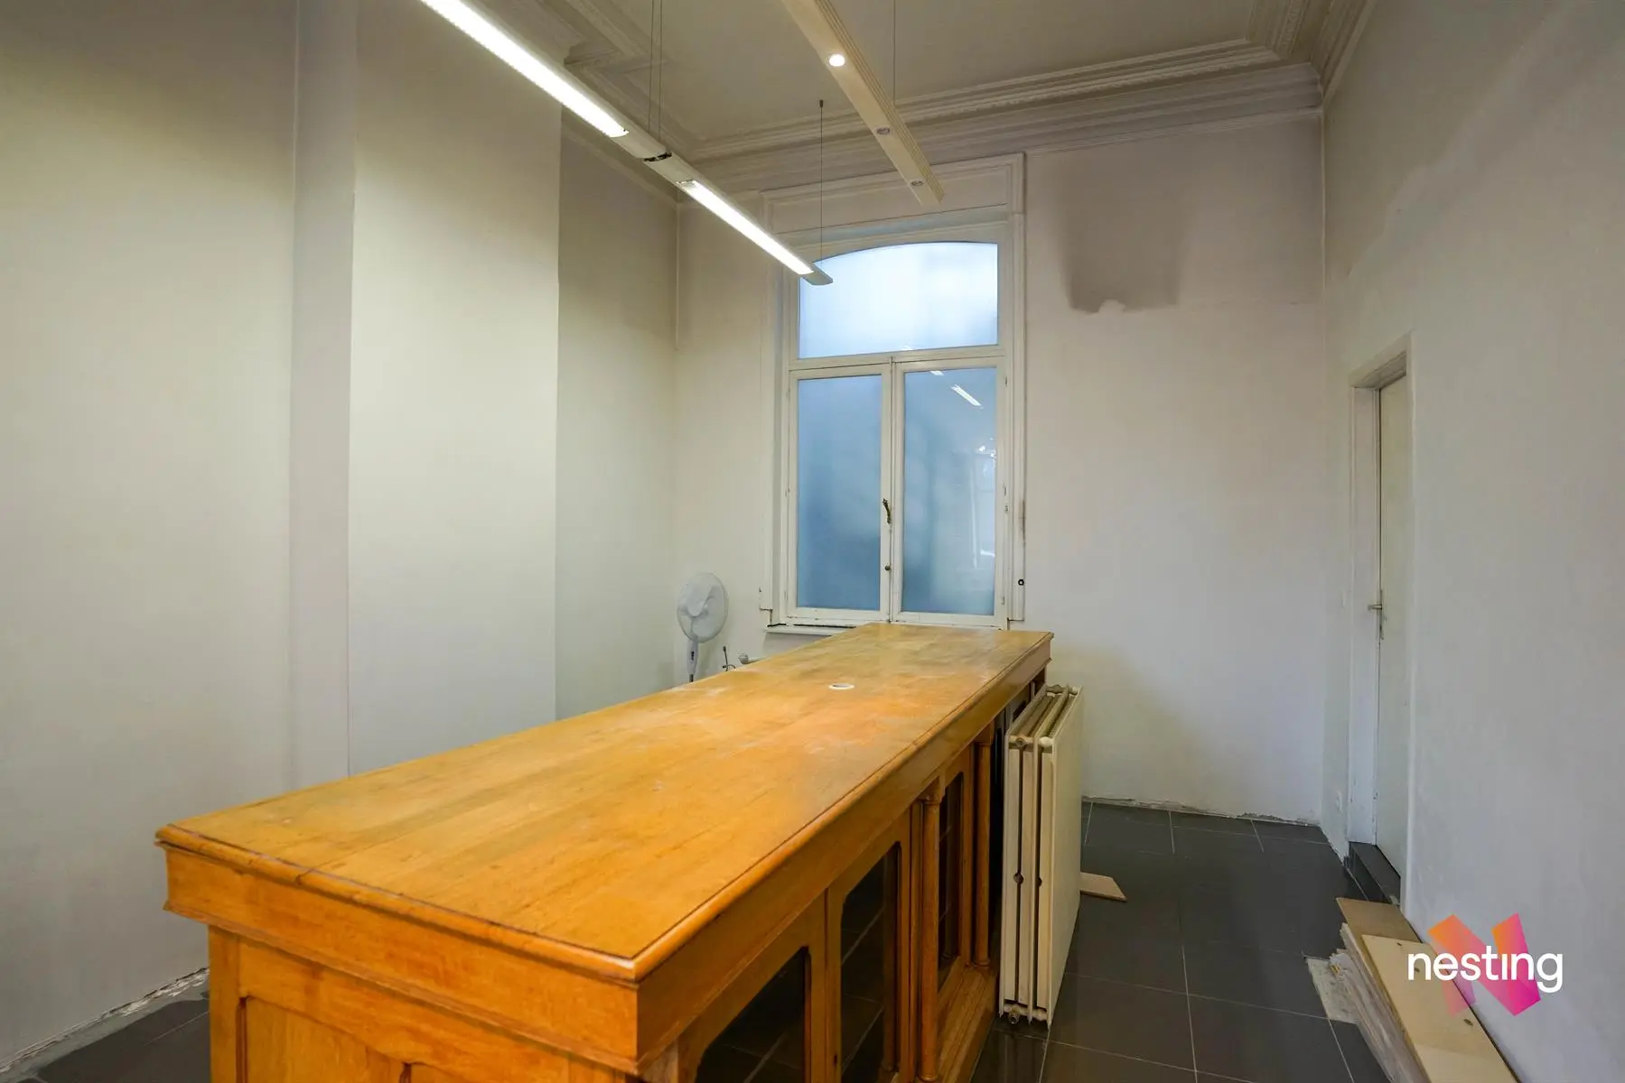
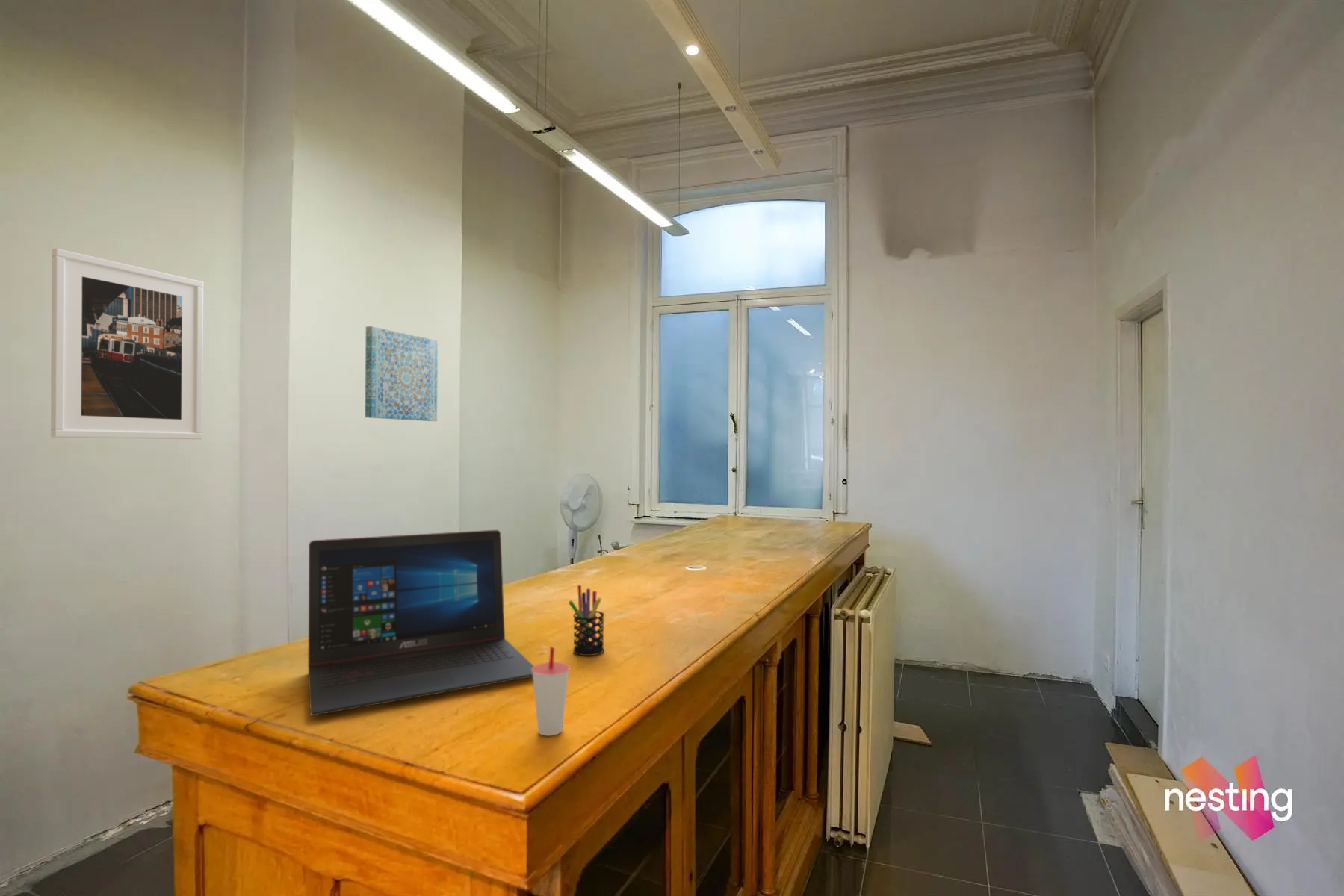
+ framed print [50,248,204,440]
+ pen holder [568,585,605,656]
+ cup [531,646,571,736]
+ wall art [365,326,439,422]
+ laptop [308,529,535,716]
